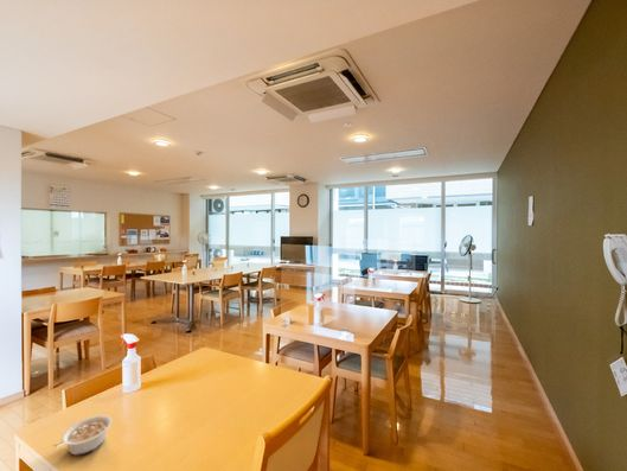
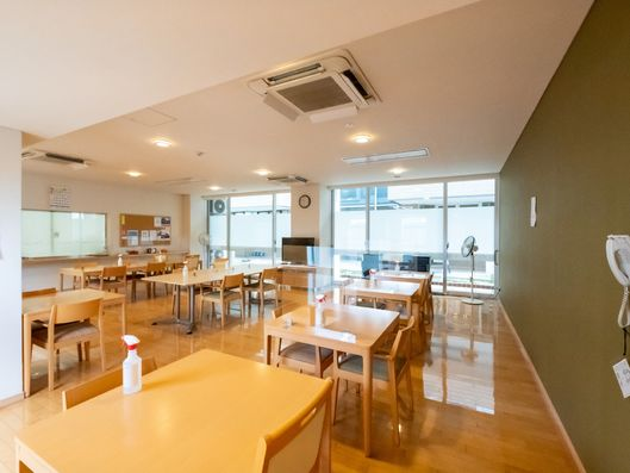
- legume [52,414,113,456]
